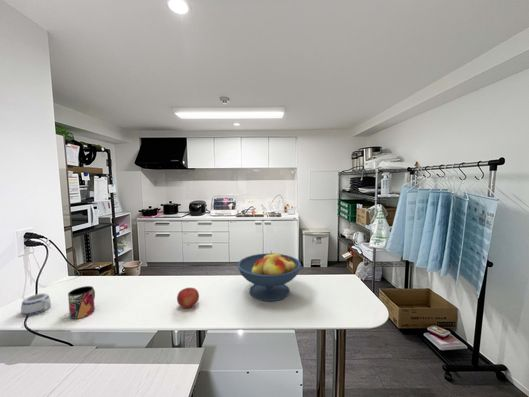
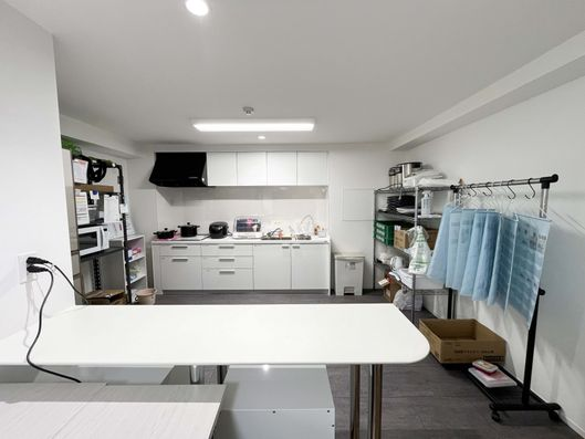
- mug [20,292,52,316]
- fruit bowl [236,250,302,302]
- fruit [176,287,200,309]
- mug [67,285,96,320]
